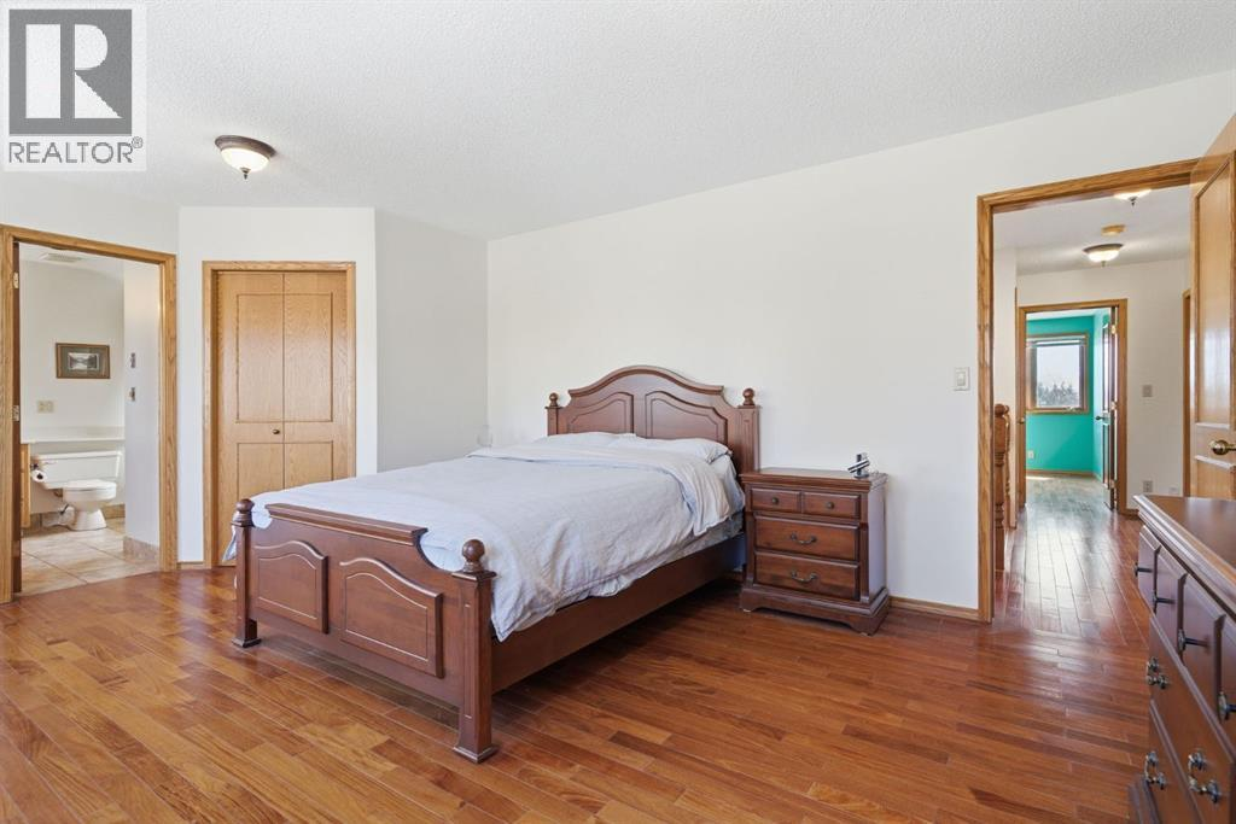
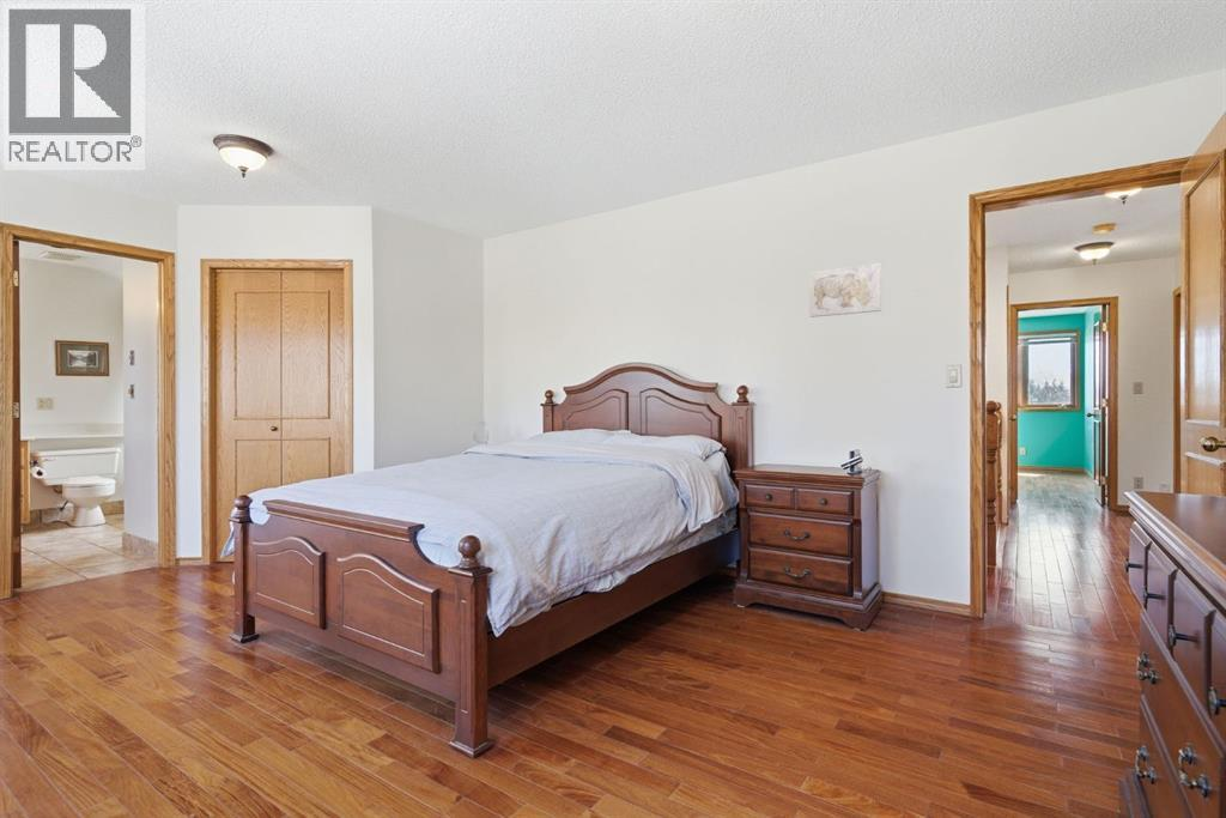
+ wall art [808,262,882,319]
